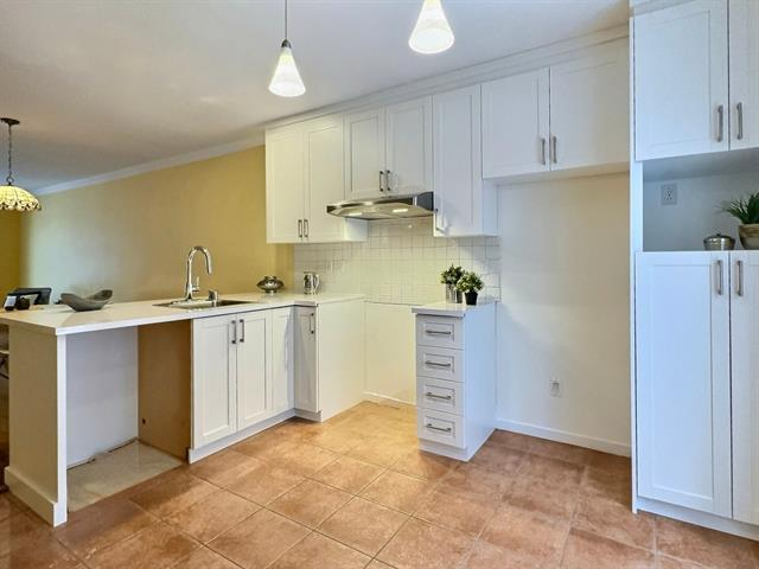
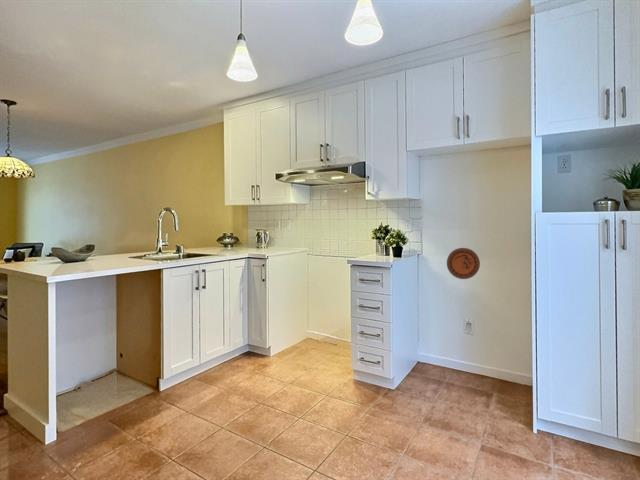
+ decorative plate [446,247,481,280]
